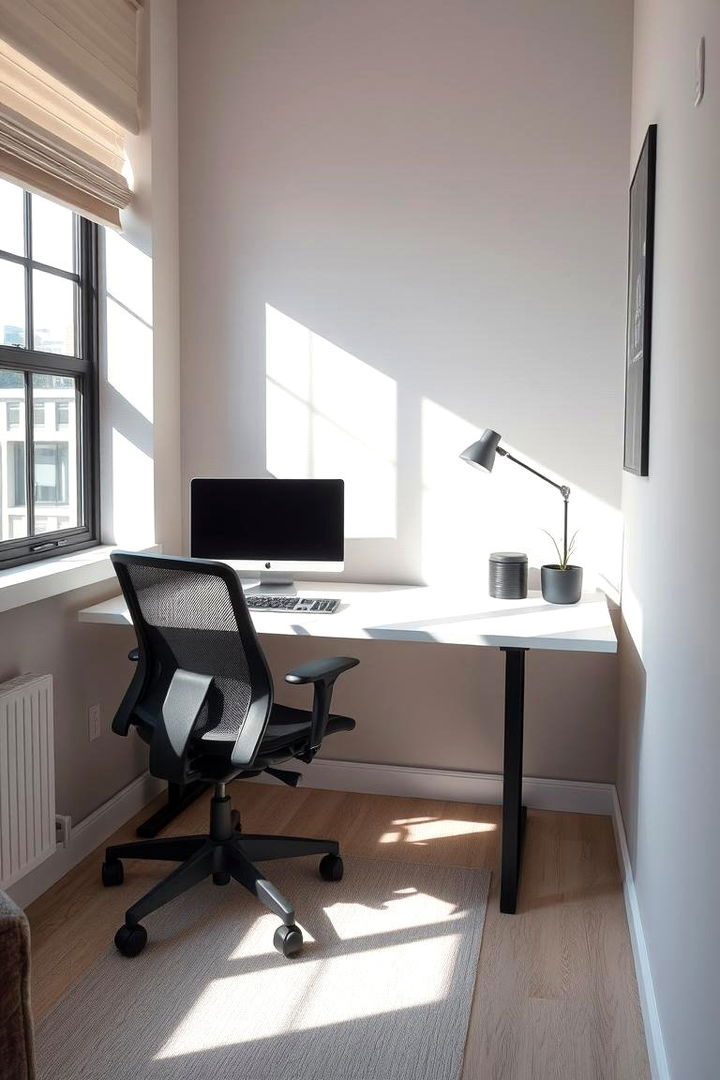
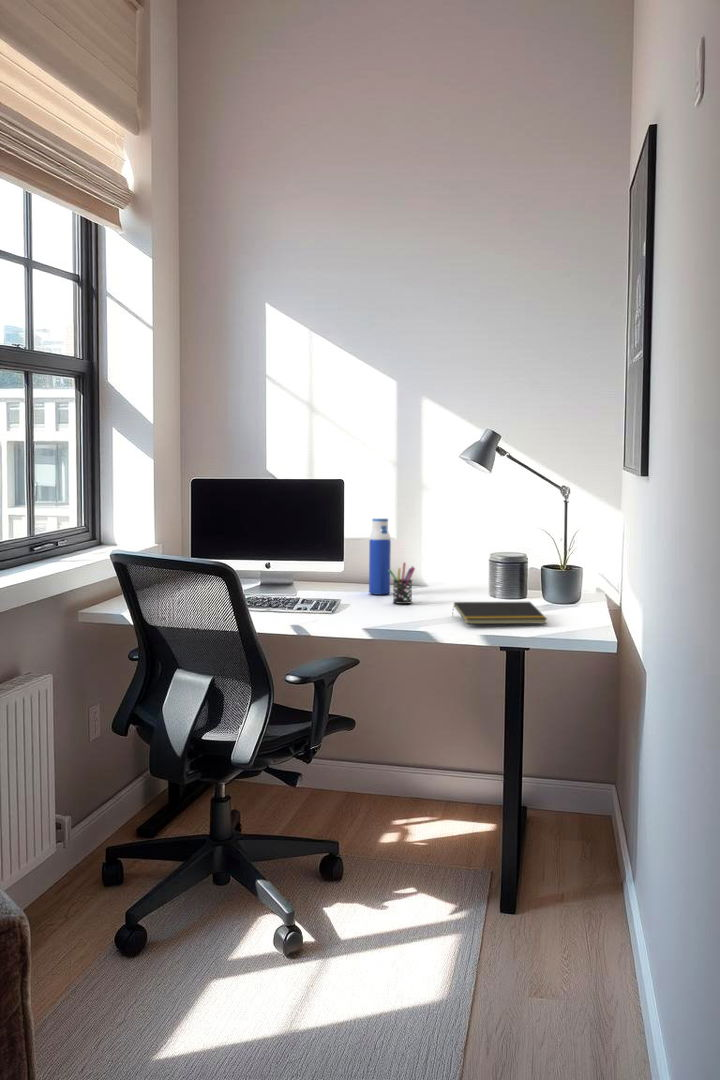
+ water bottle [368,517,392,595]
+ pen holder [388,562,416,605]
+ notepad [451,601,548,625]
